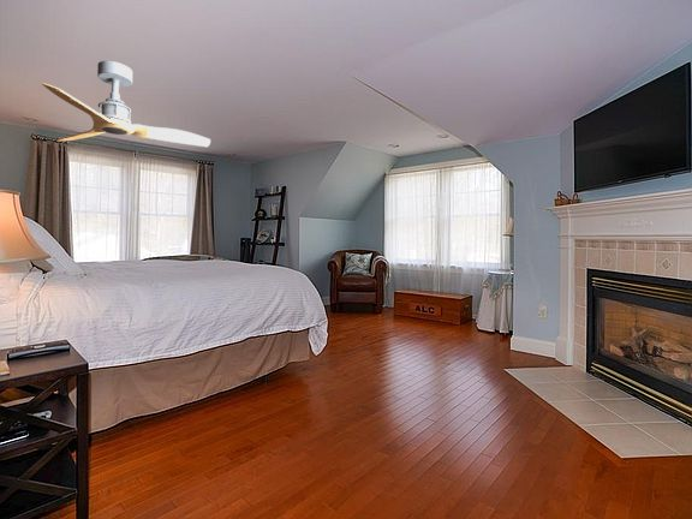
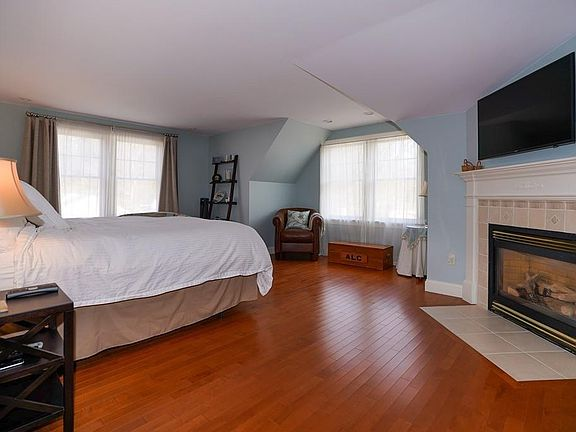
- ceiling fan [41,60,211,148]
